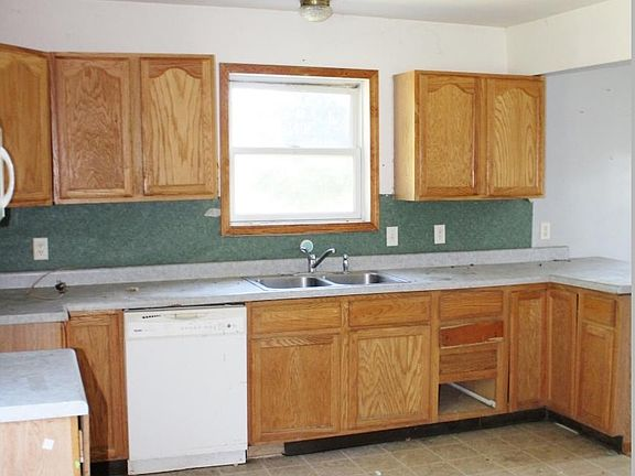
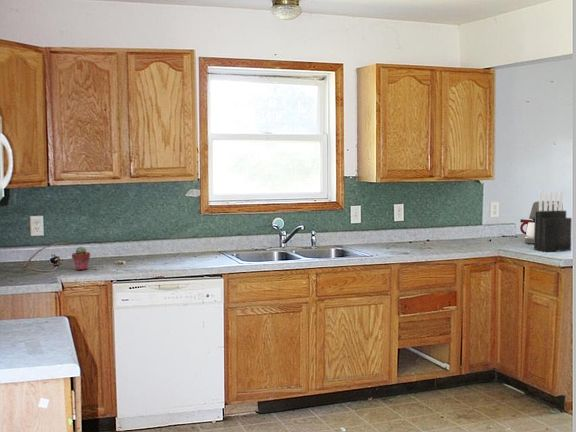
+ knife block [533,190,573,252]
+ coffee maker [519,200,564,245]
+ potted succulent [71,246,91,271]
